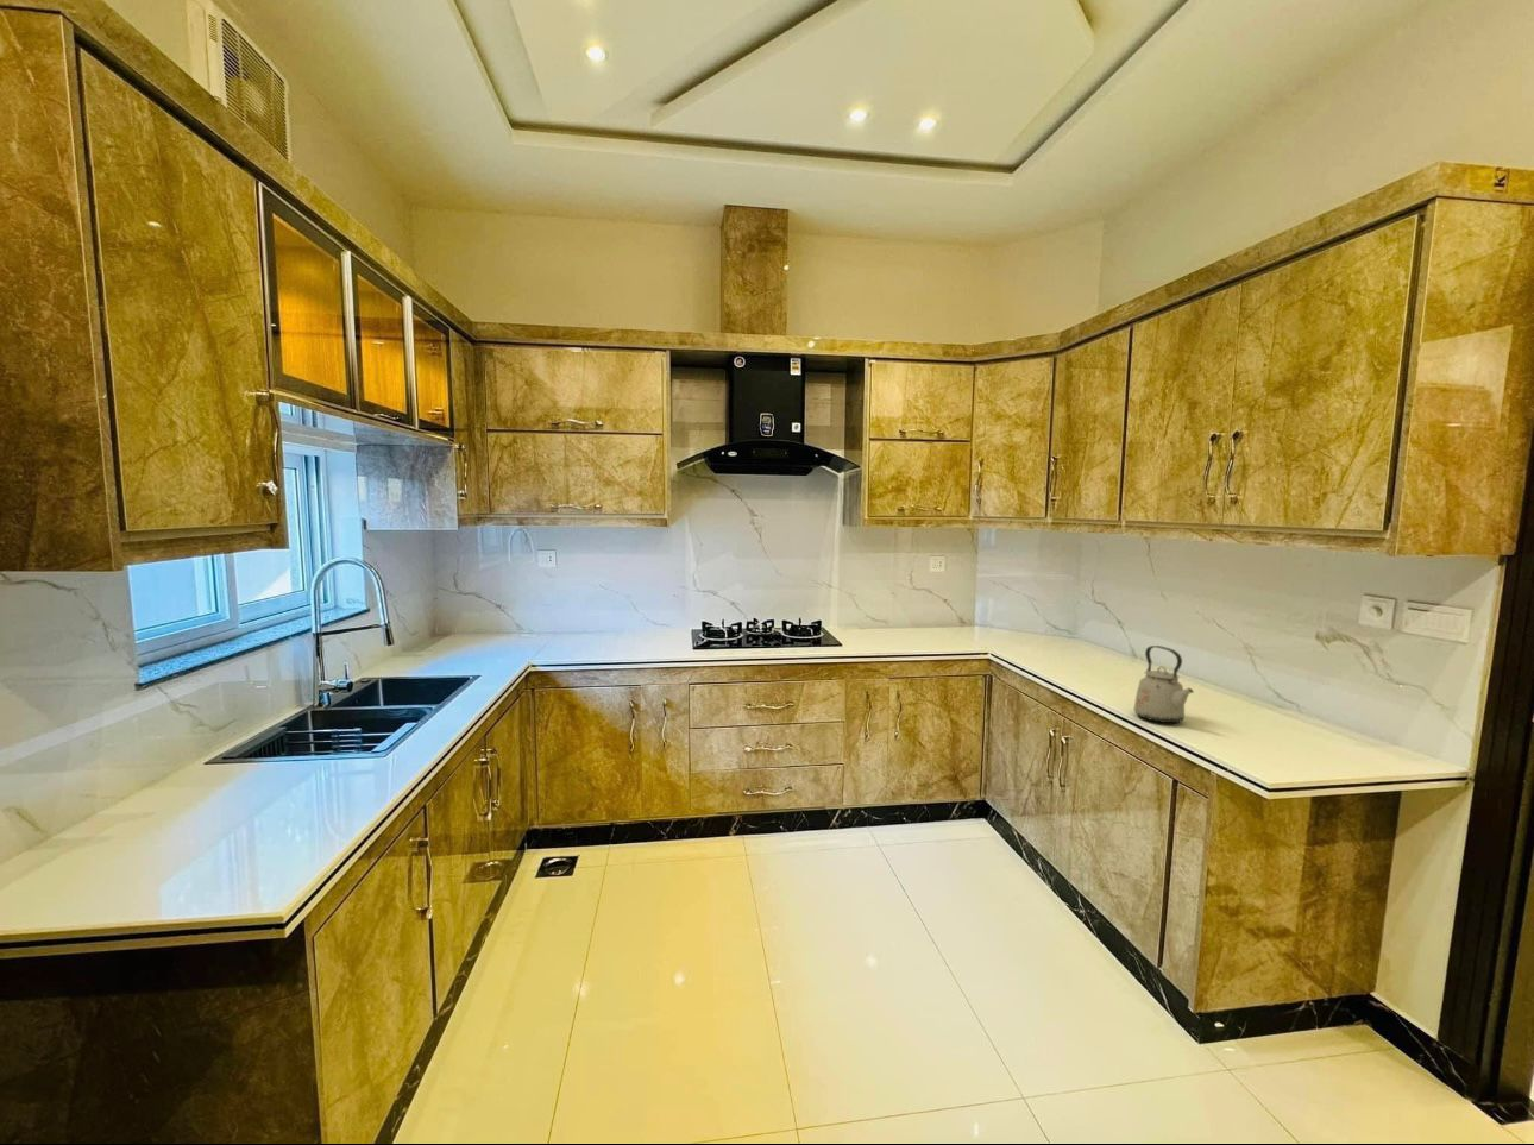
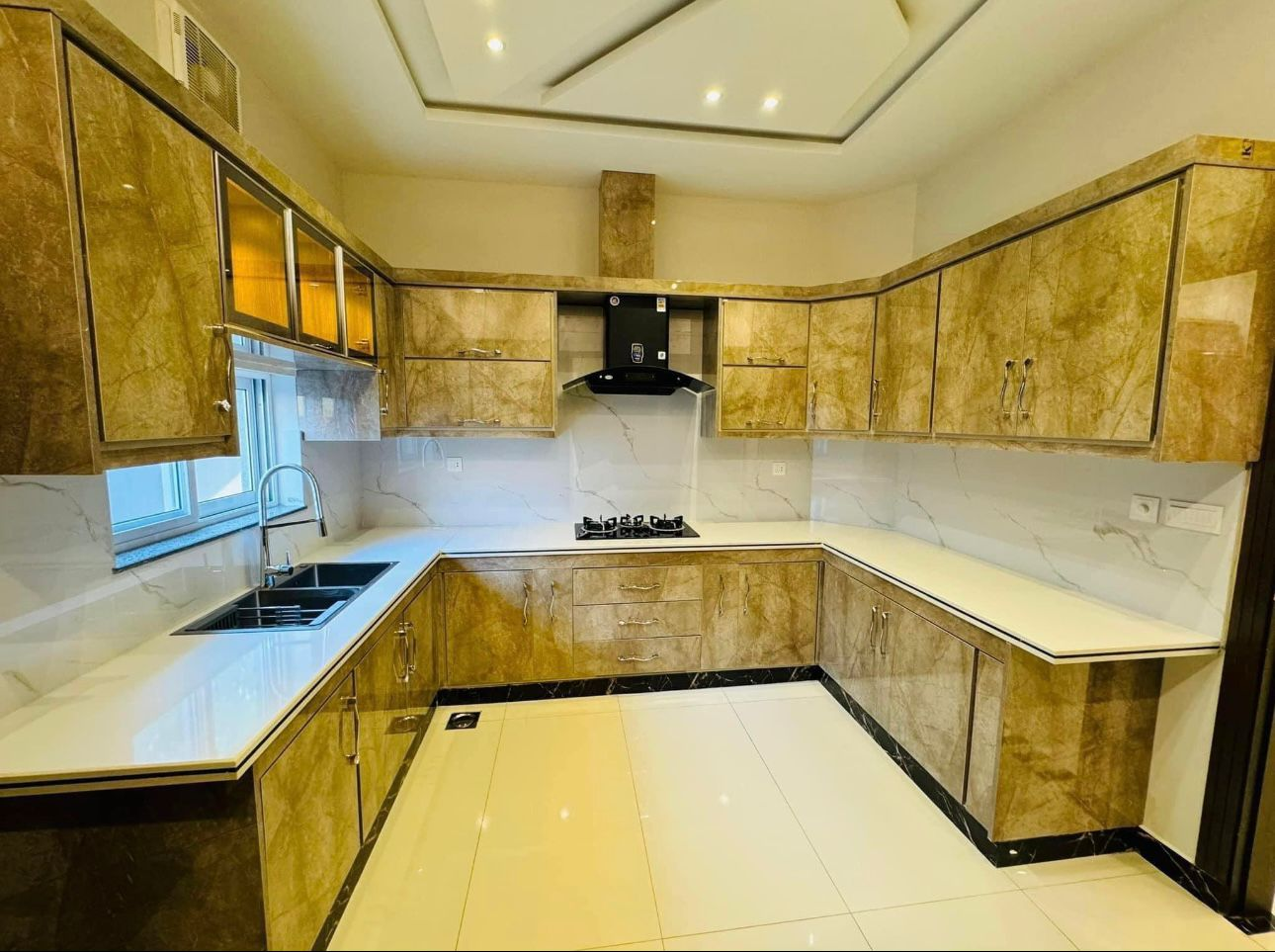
- kettle [1133,645,1195,724]
